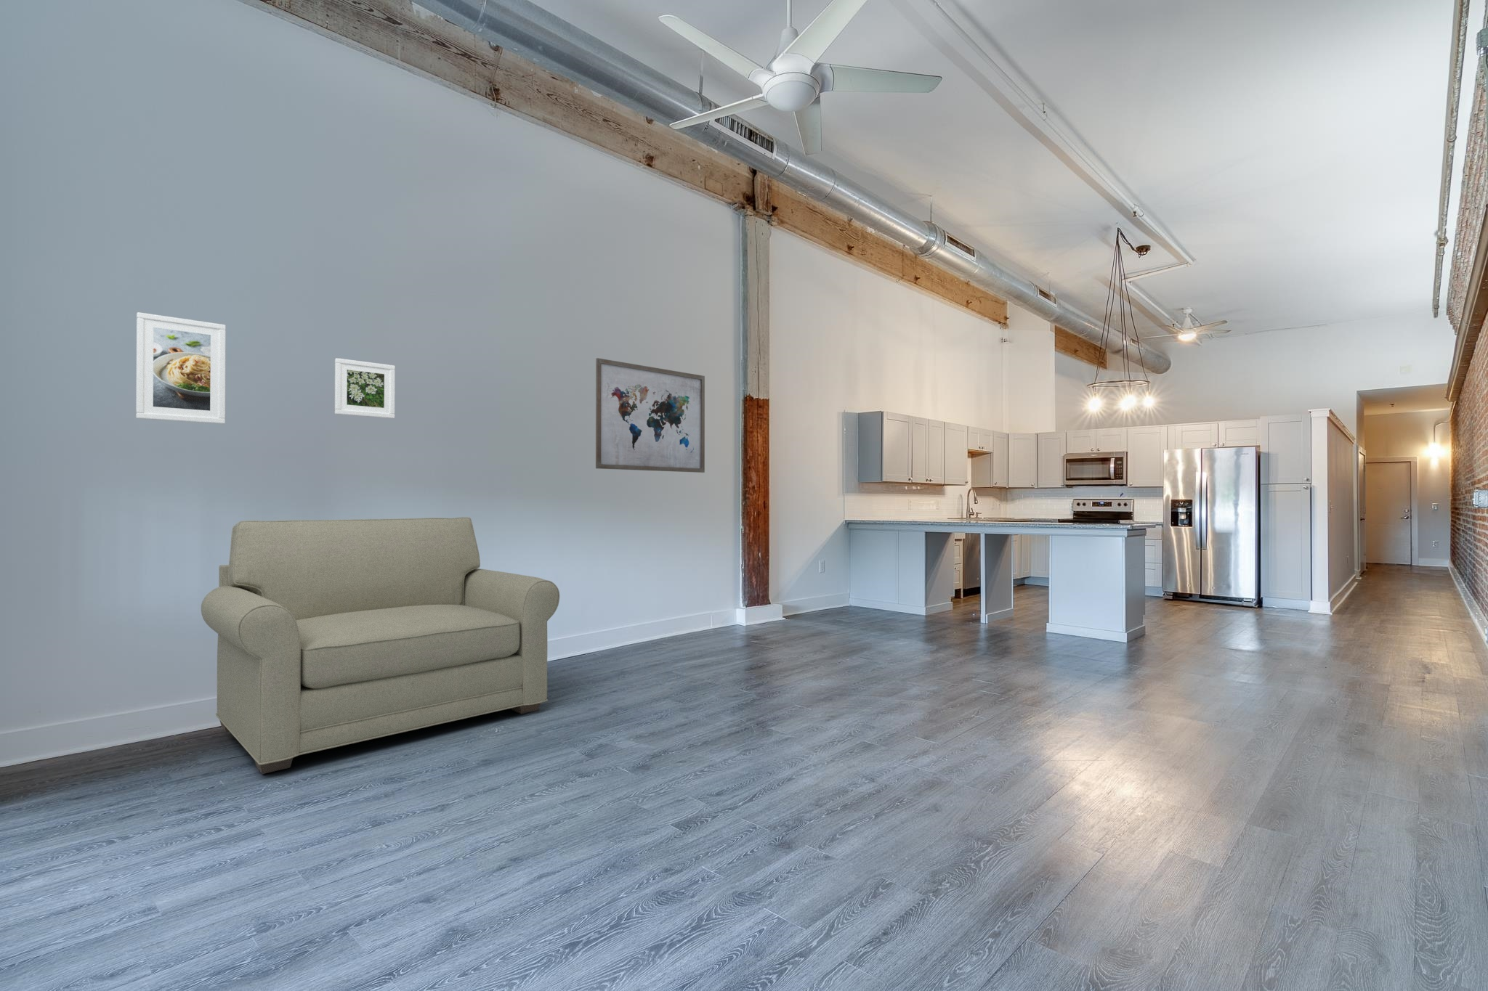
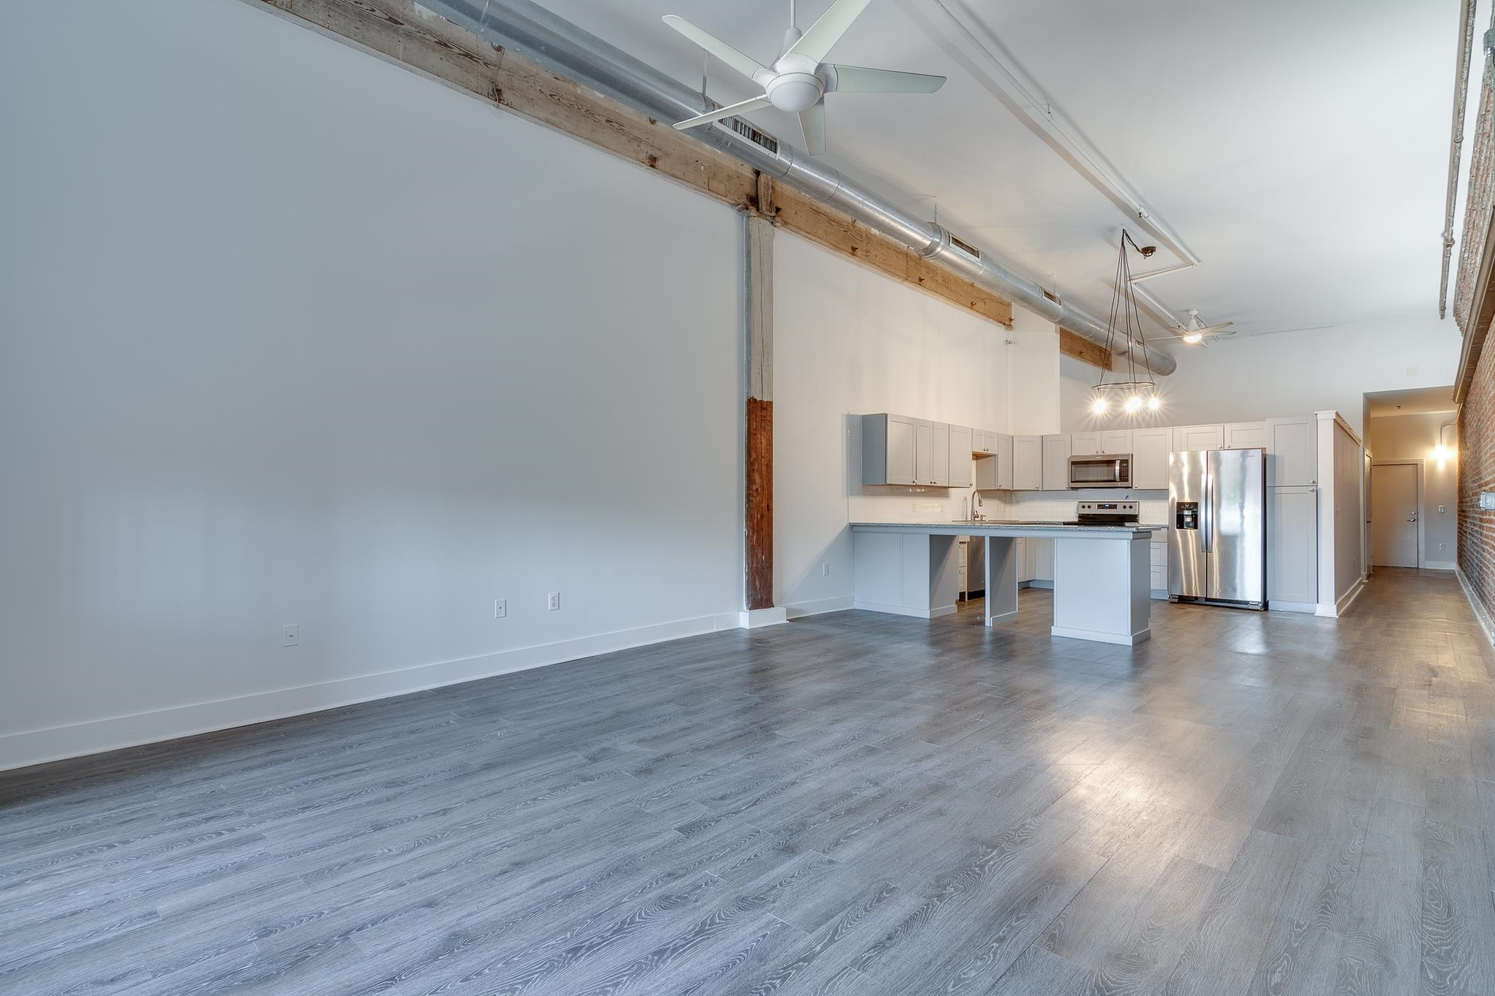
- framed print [135,312,227,425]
- wall art [595,357,706,473]
- sofa [200,517,560,774]
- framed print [334,357,395,419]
